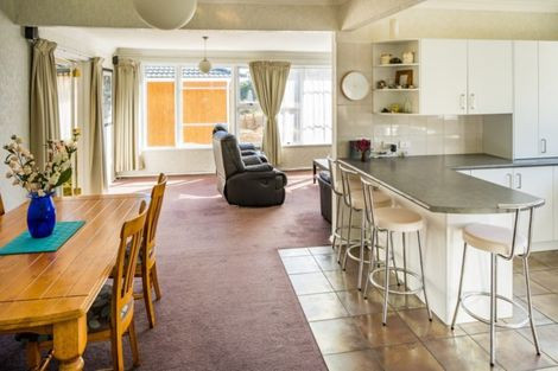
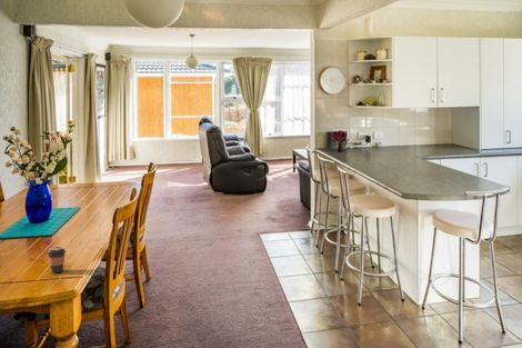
+ coffee cup [46,246,68,274]
